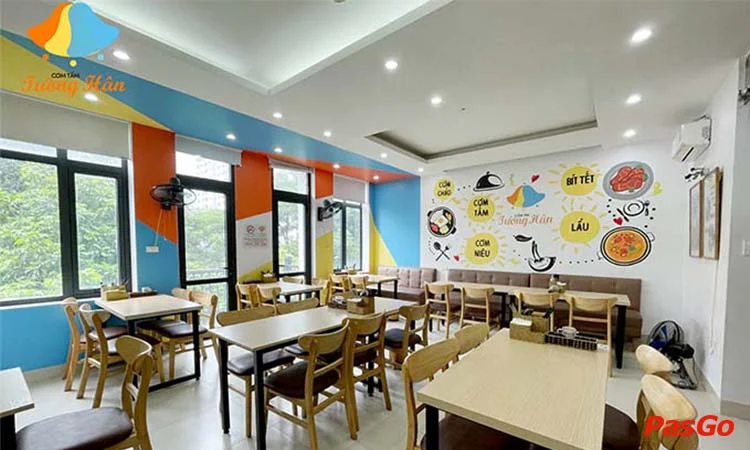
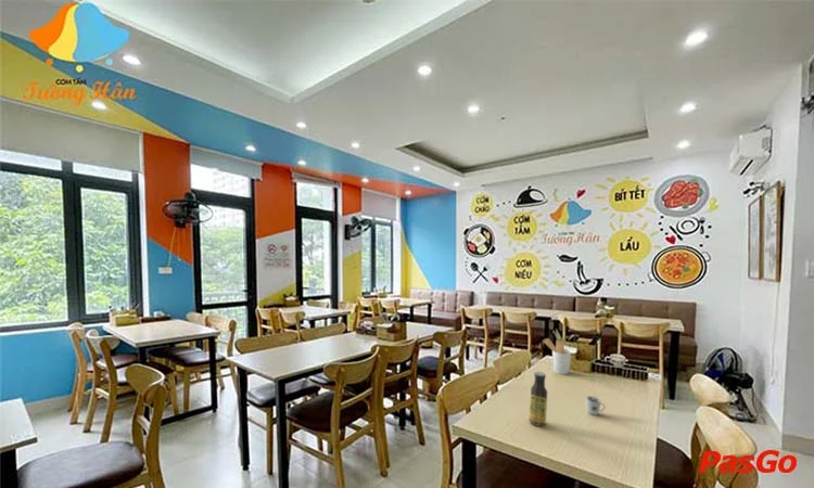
+ sauce bottle [527,371,548,427]
+ utensil holder [542,337,572,375]
+ cup [585,395,606,416]
